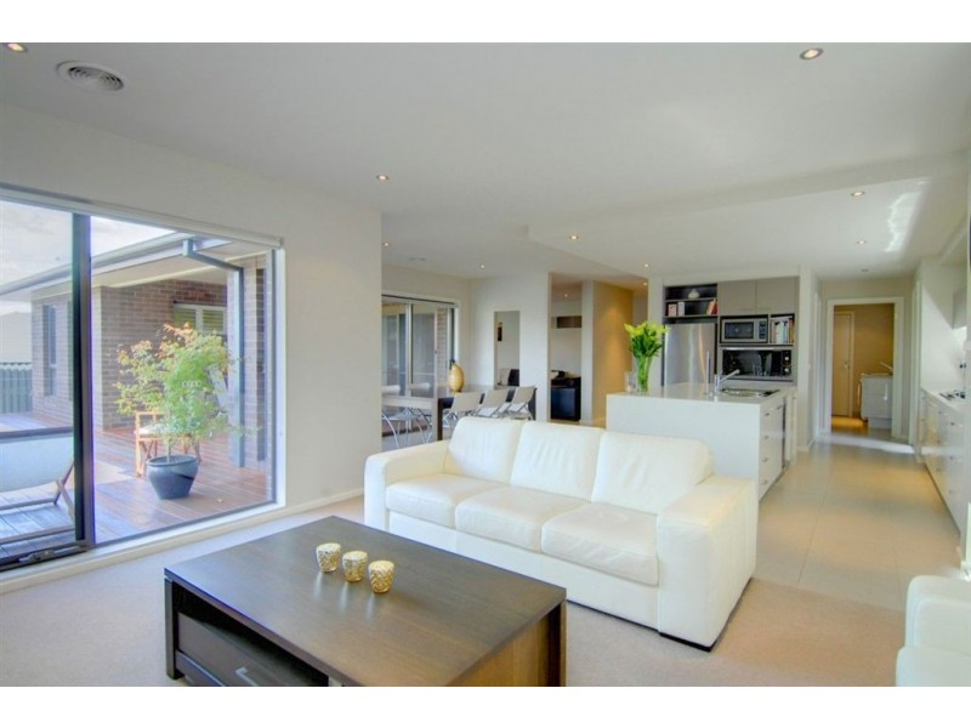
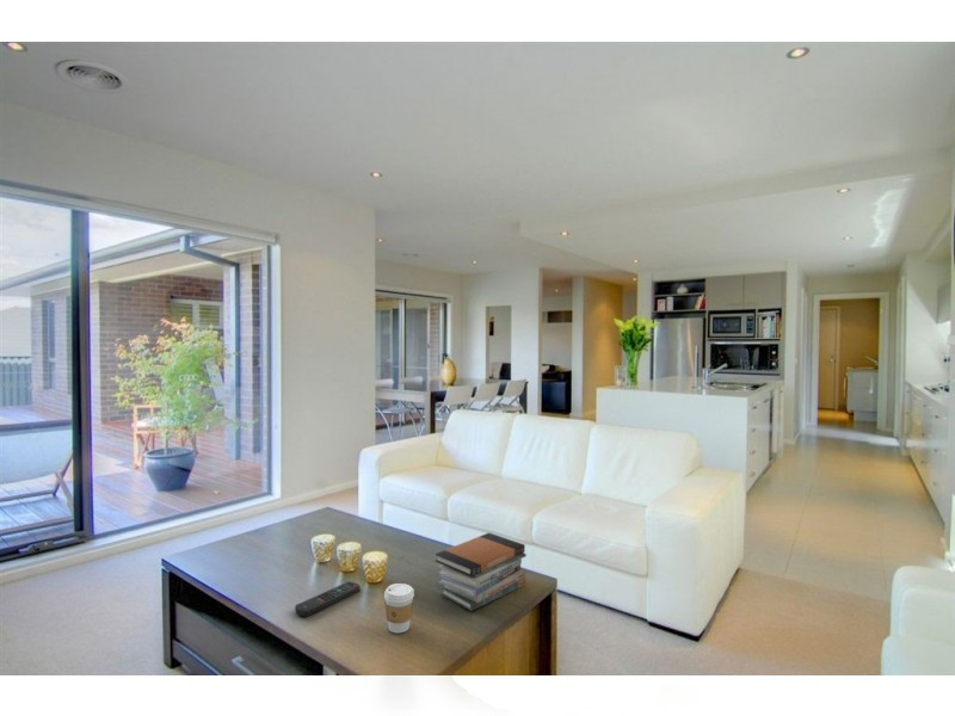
+ coffee cup [383,582,415,635]
+ book stack [435,531,528,612]
+ remote control [294,581,361,617]
